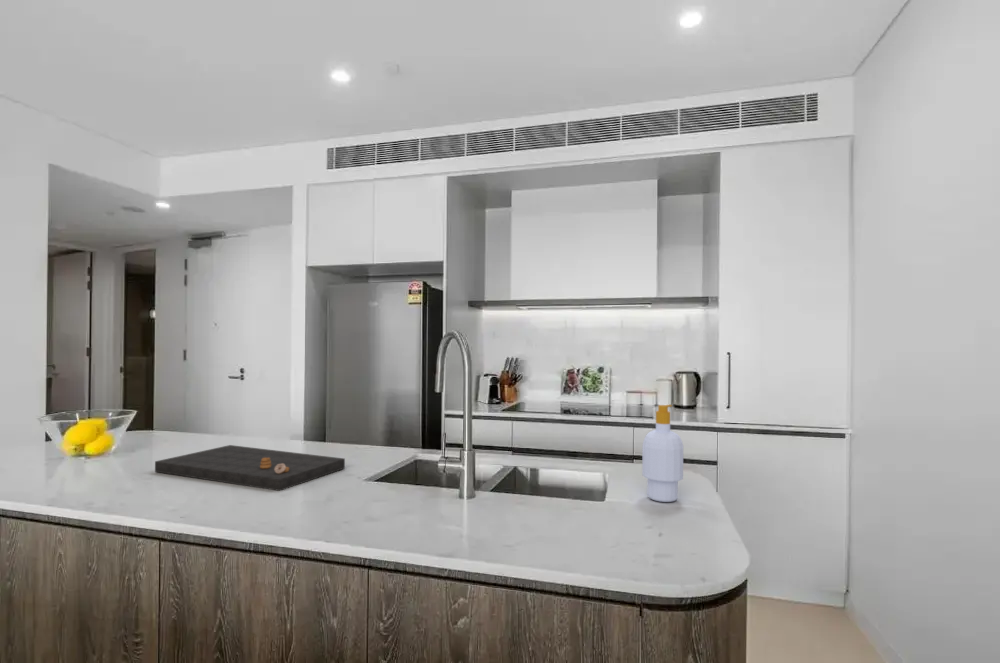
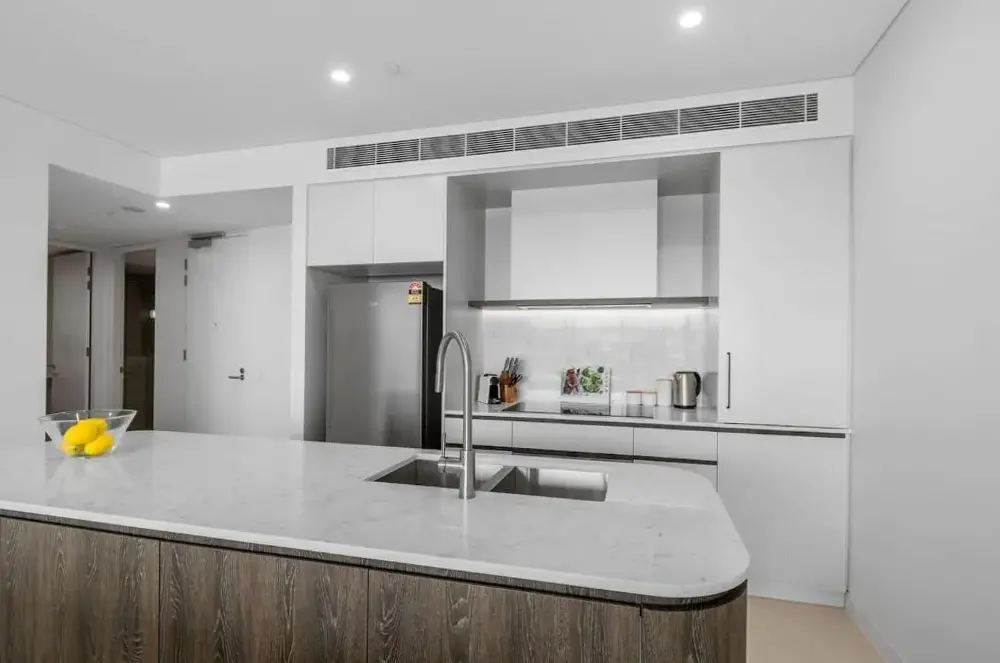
- soap bottle [641,404,684,503]
- cutting board [154,444,346,492]
